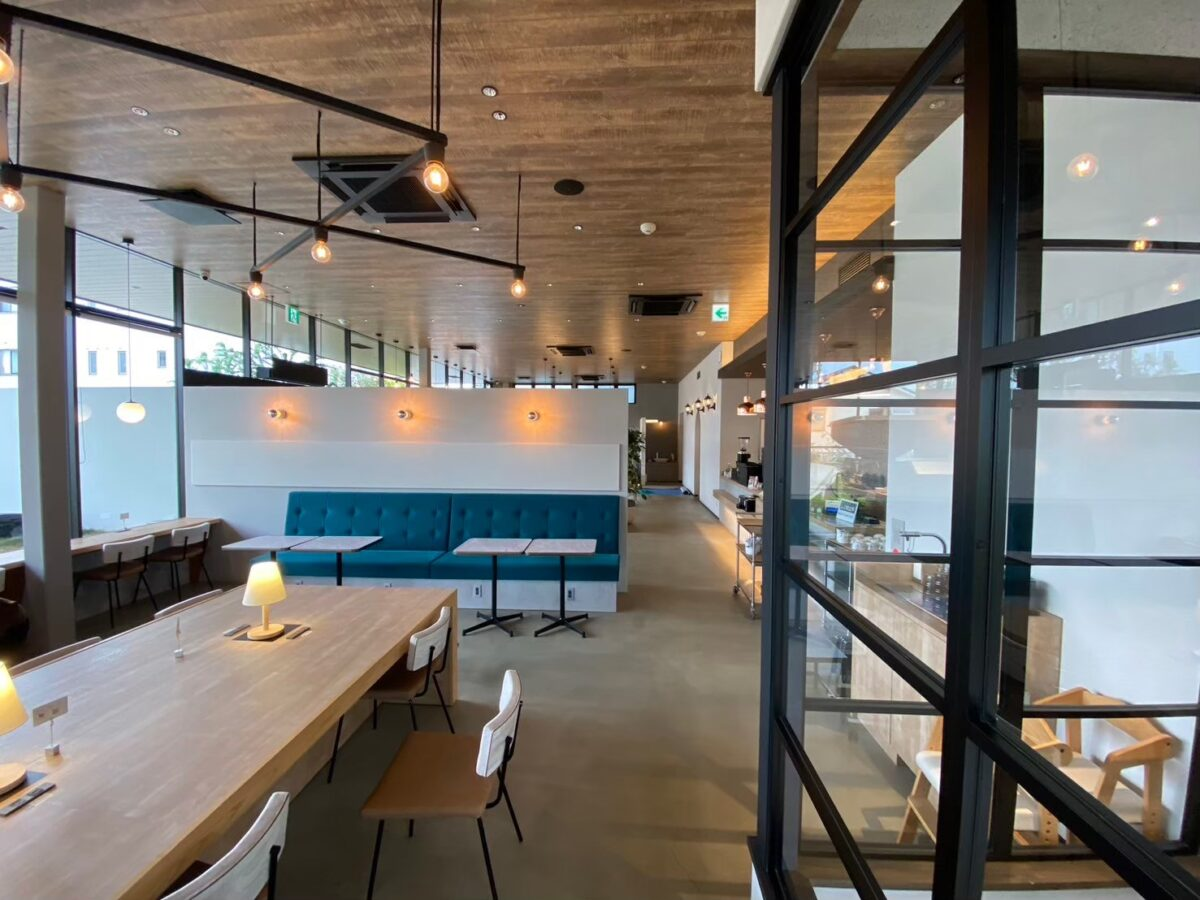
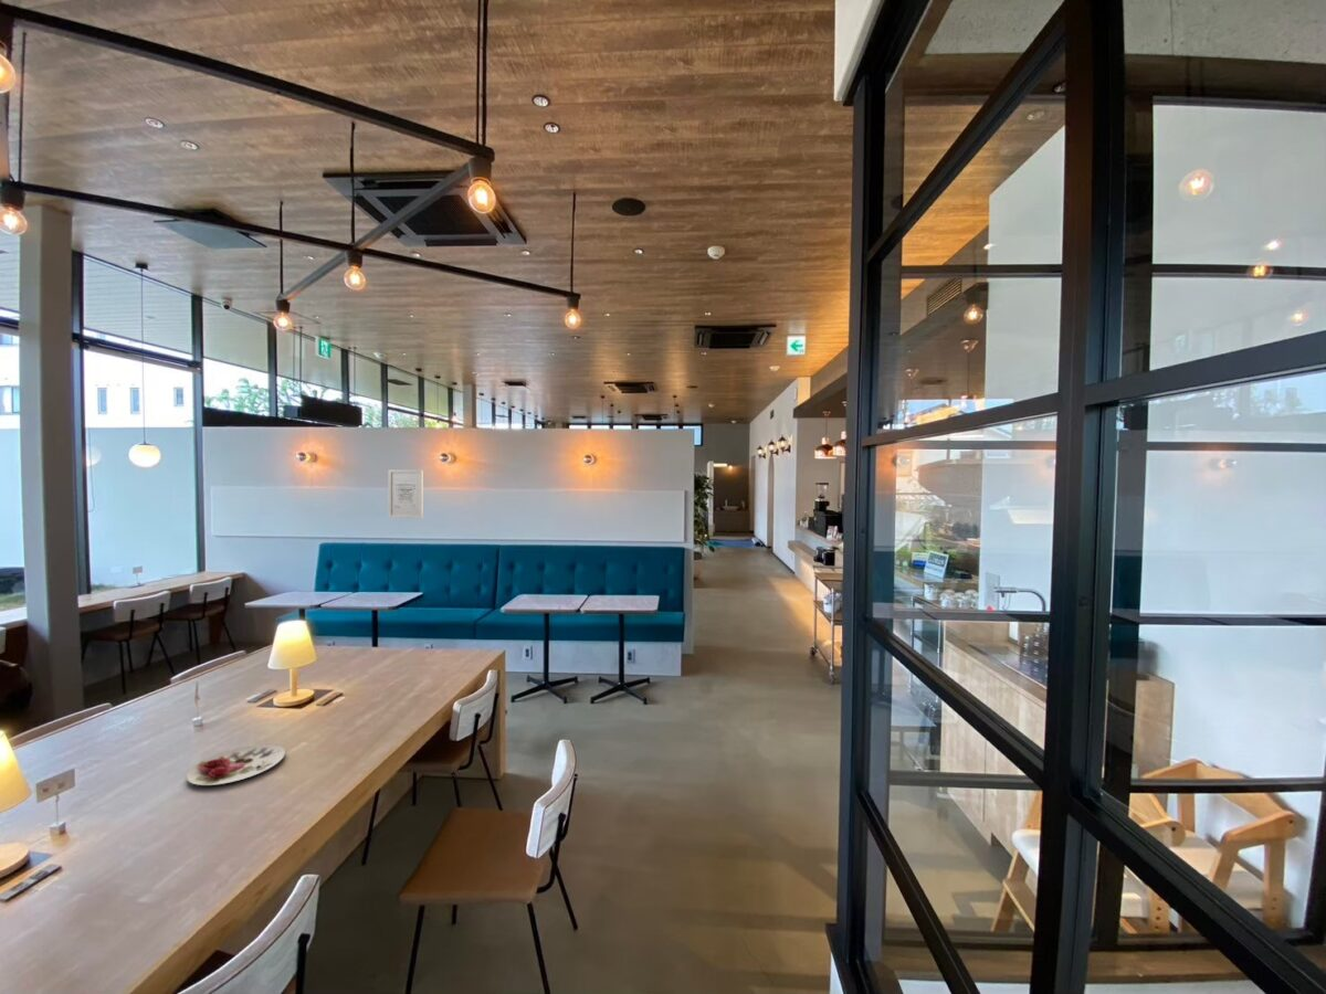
+ plate [186,743,286,786]
+ wall art [387,468,424,520]
